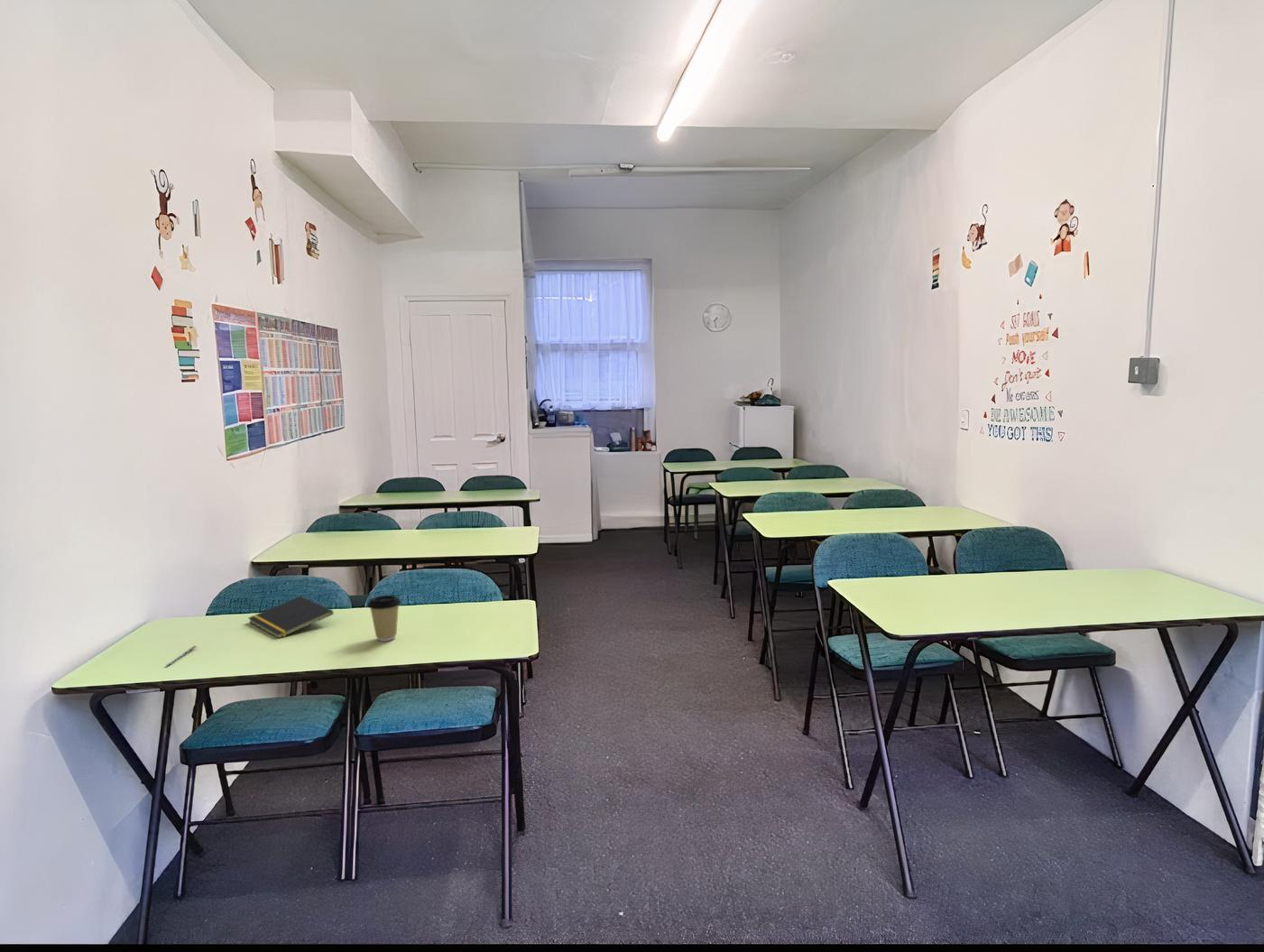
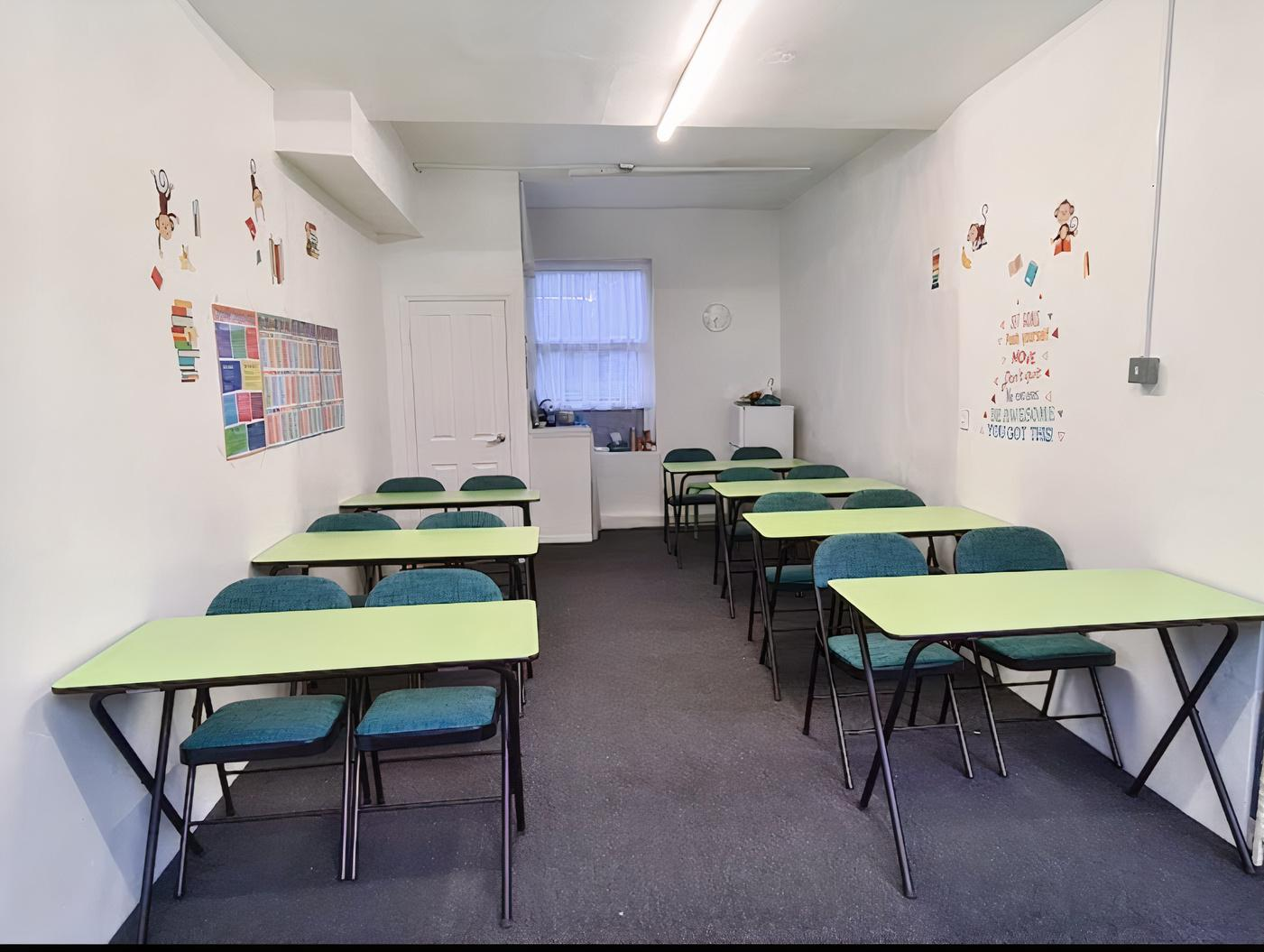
- coffee cup [366,595,402,642]
- notepad [247,596,335,640]
- pen [166,645,198,668]
